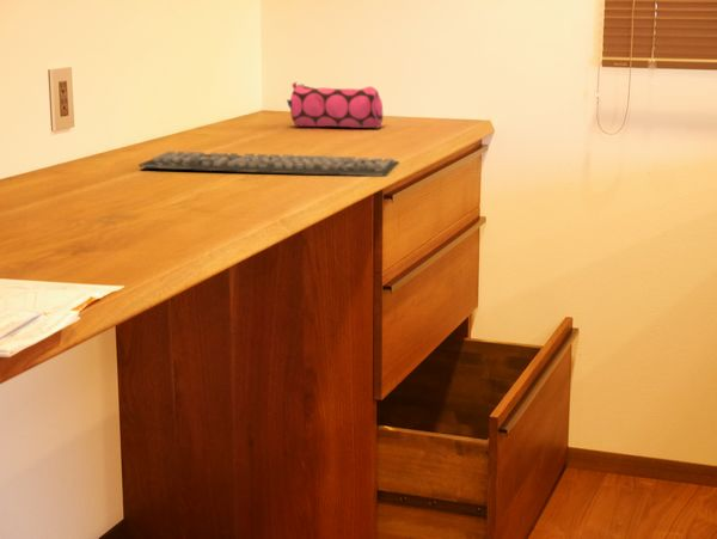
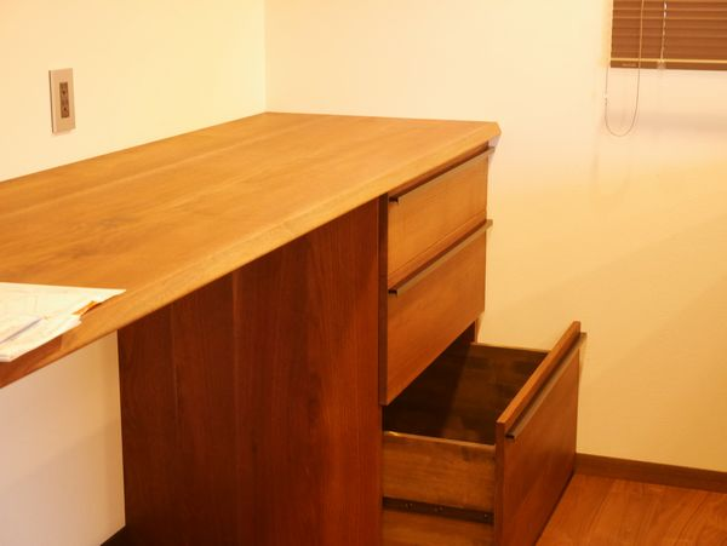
- keyboard [137,151,400,177]
- pencil case [286,81,384,129]
